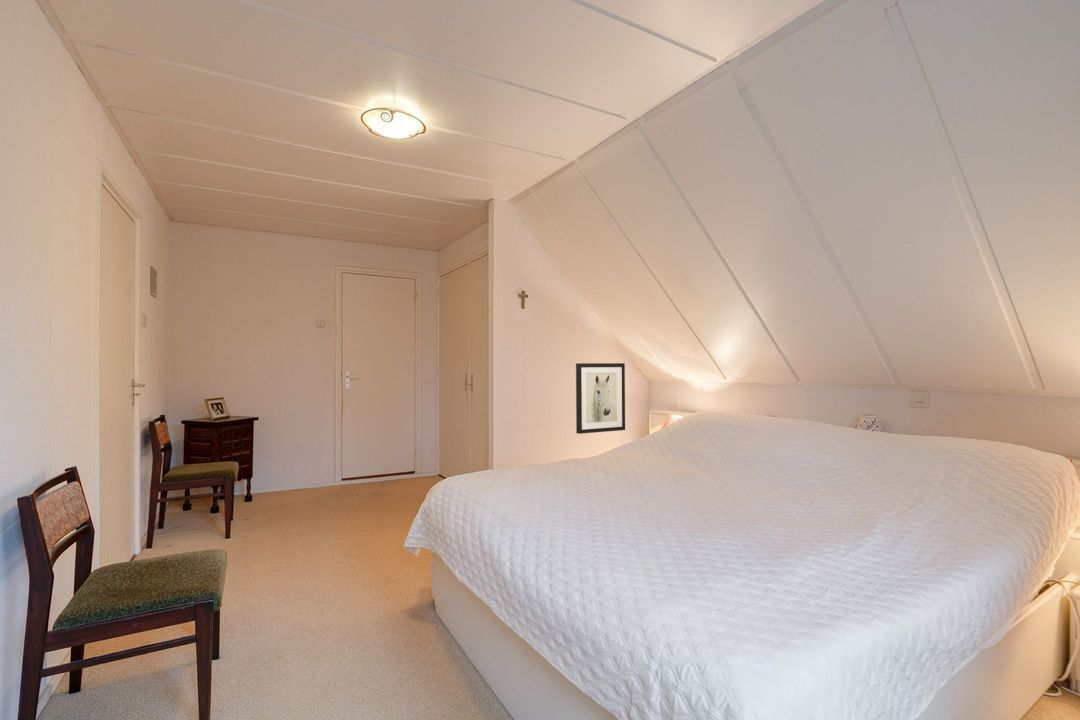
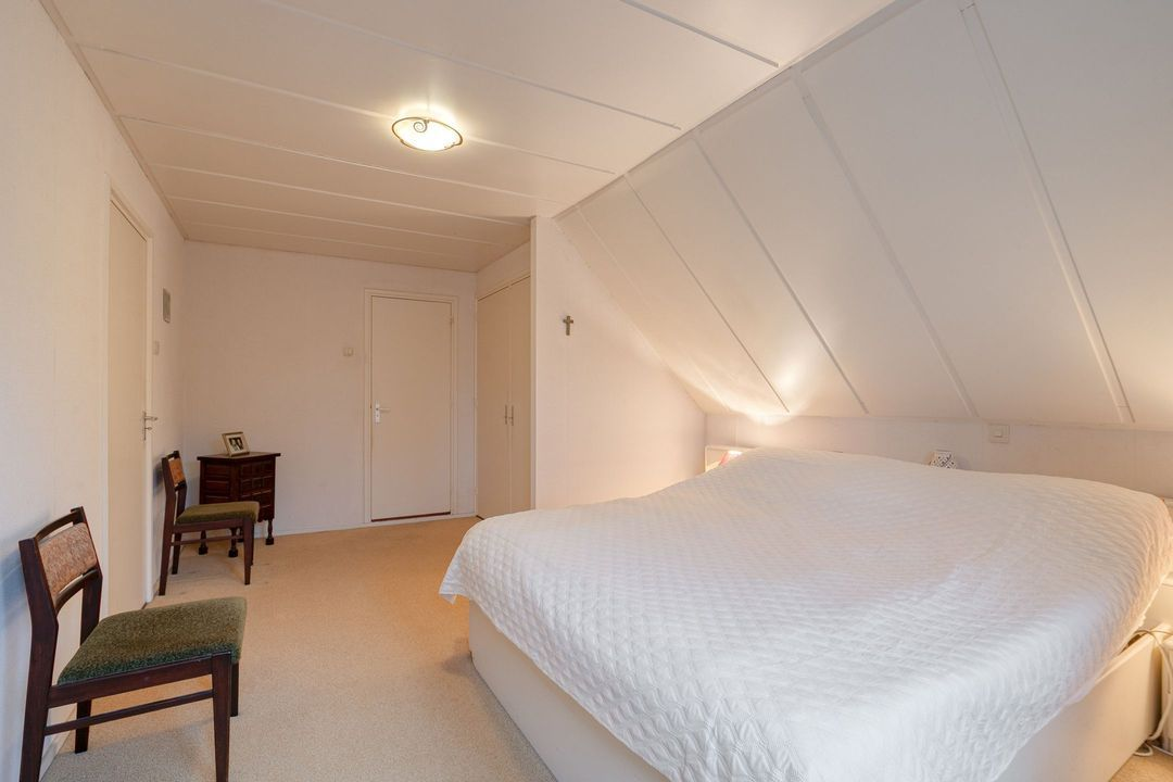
- wall art [575,362,626,435]
